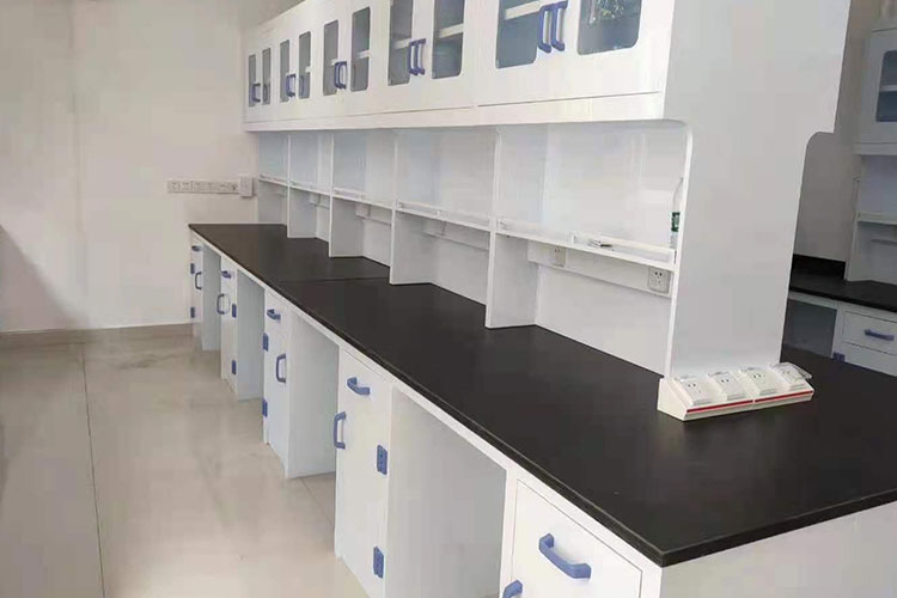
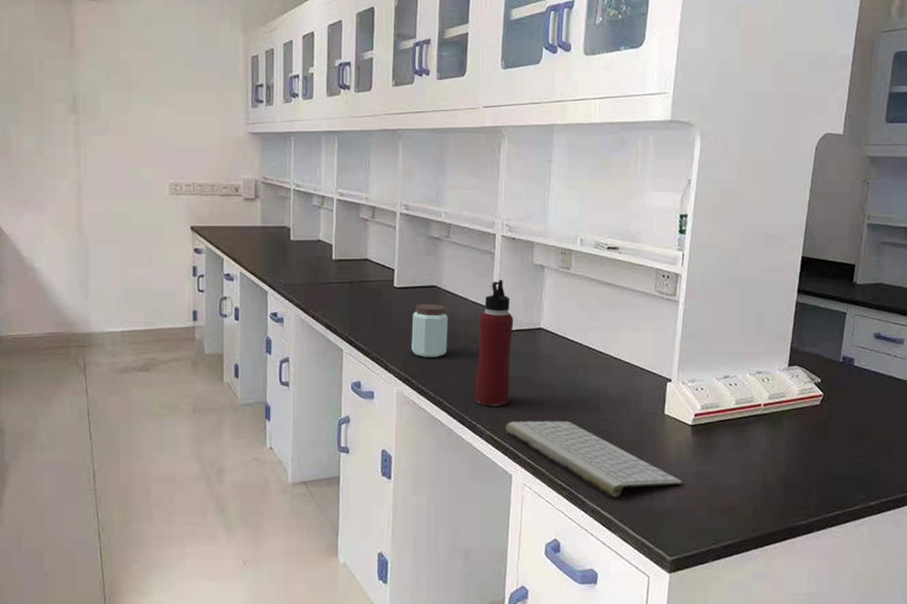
+ peanut butter [411,303,449,358]
+ water bottle [474,279,514,407]
+ keyboard [504,420,683,498]
